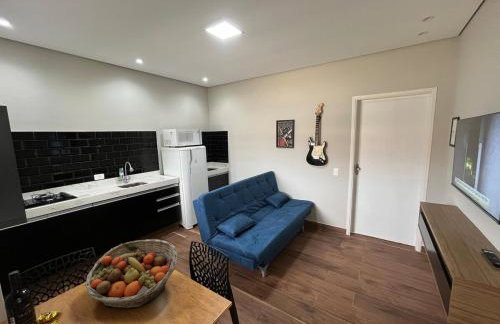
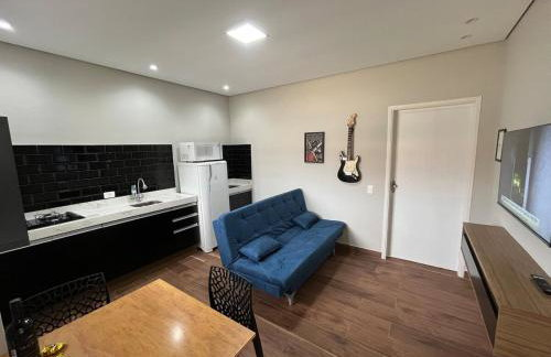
- fruit basket [84,238,178,309]
